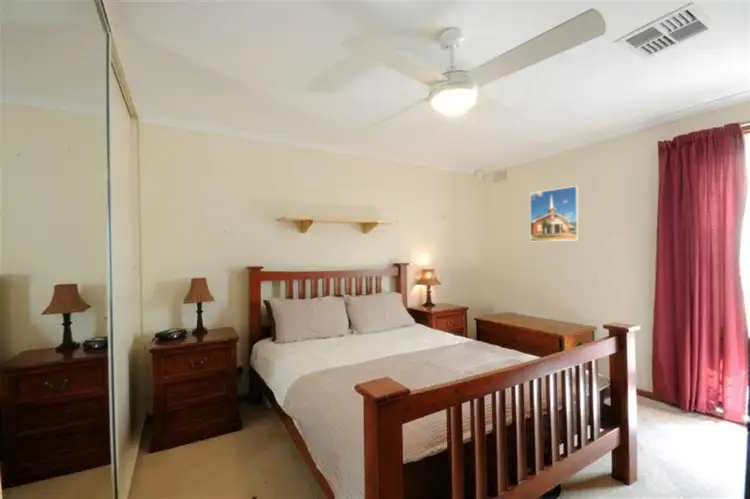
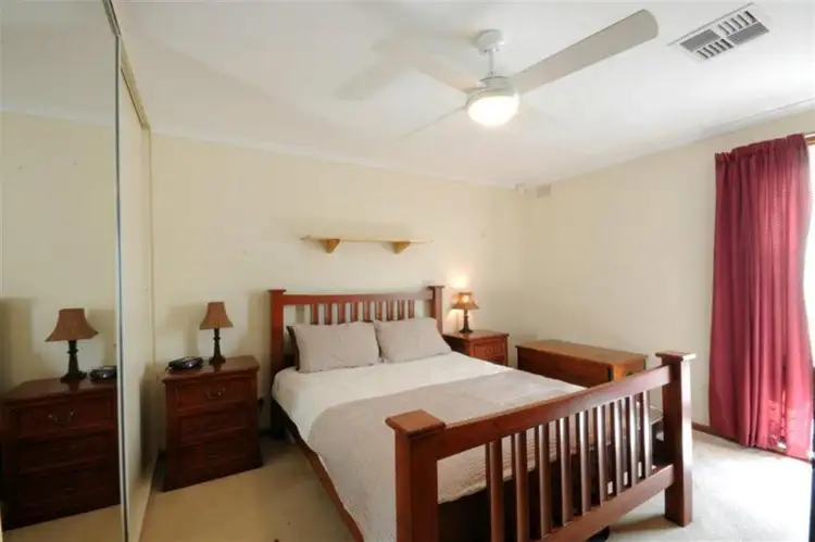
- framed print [529,185,580,242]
